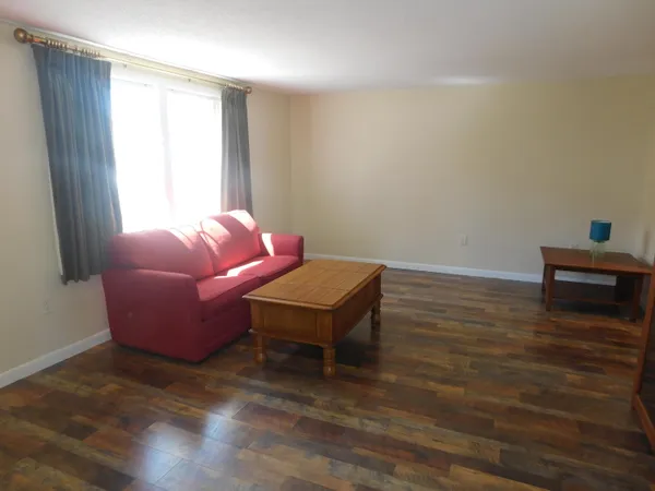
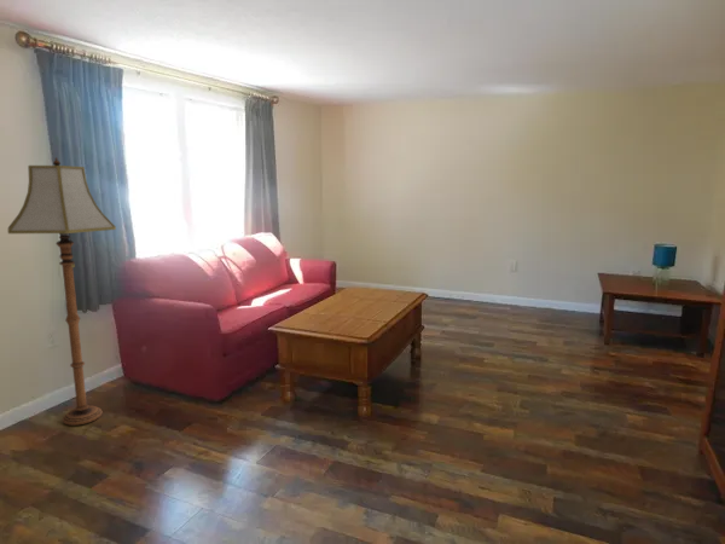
+ floor lamp [7,156,117,427]
